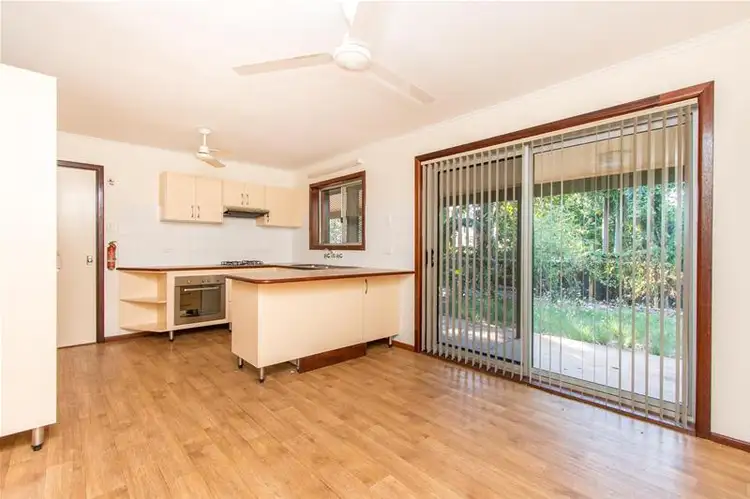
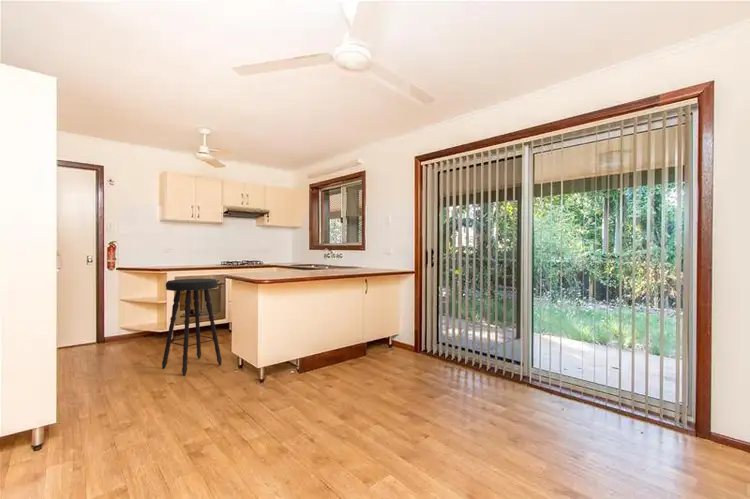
+ music stool [161,278,223,377]
